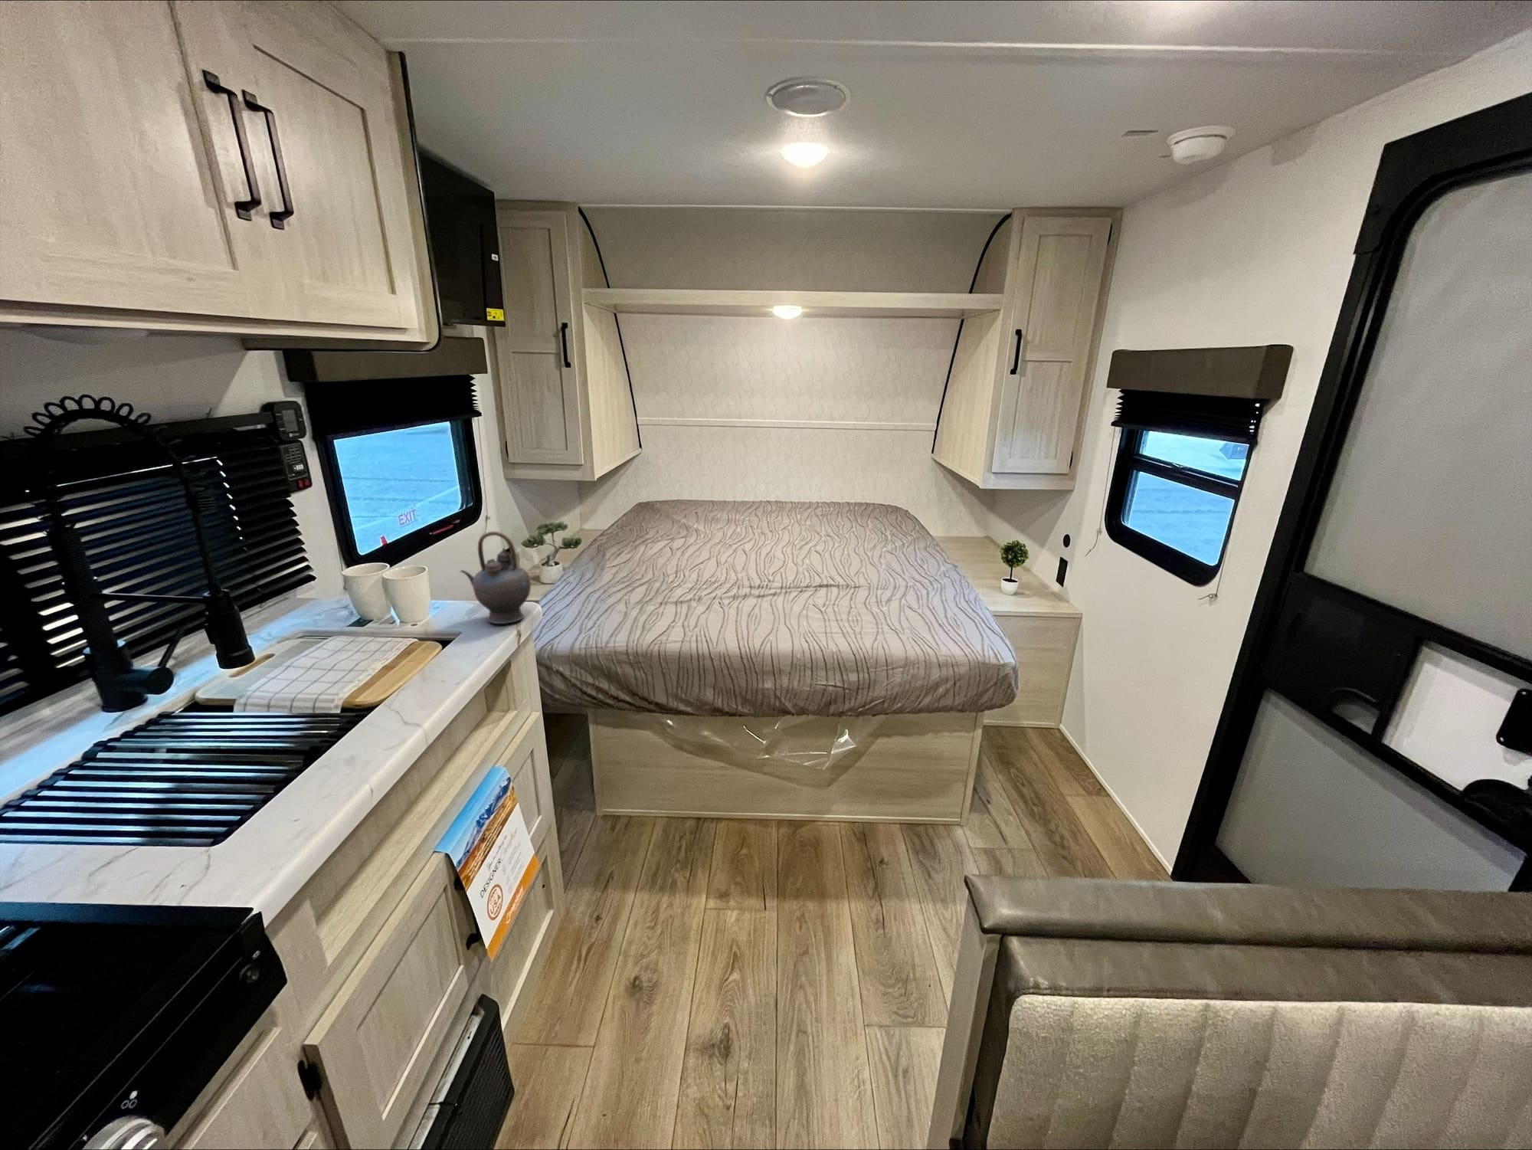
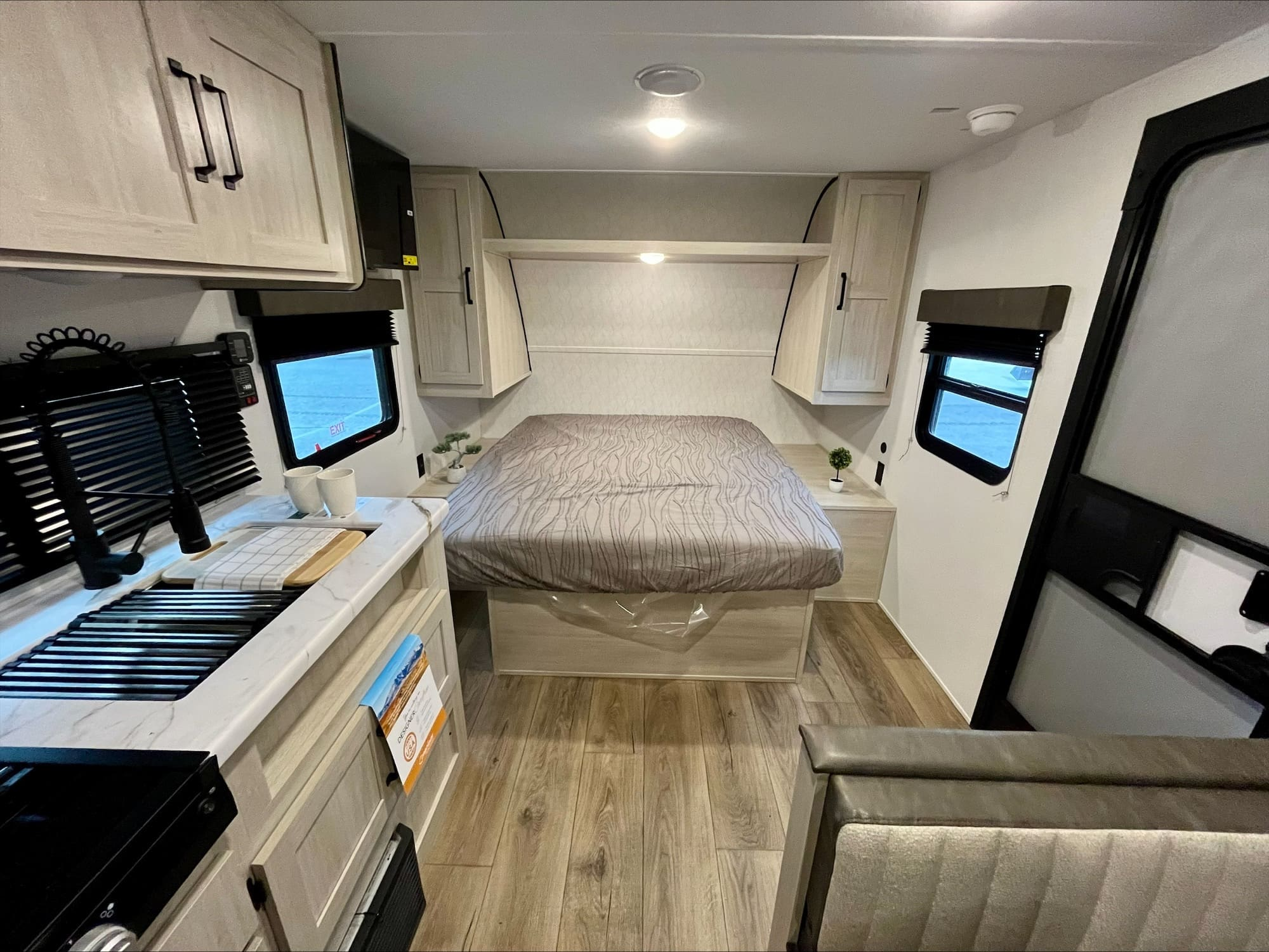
- teapot [460,532,531,625]
